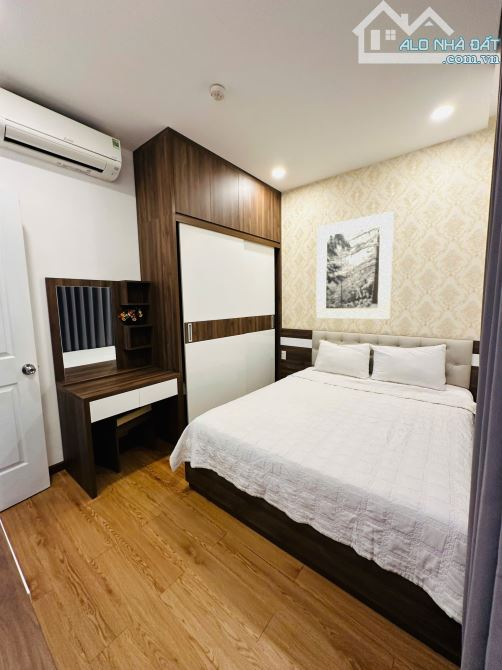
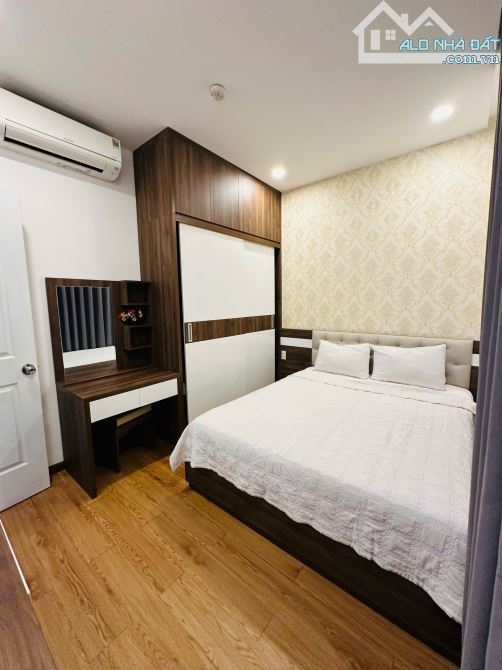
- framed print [315,210,395,321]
